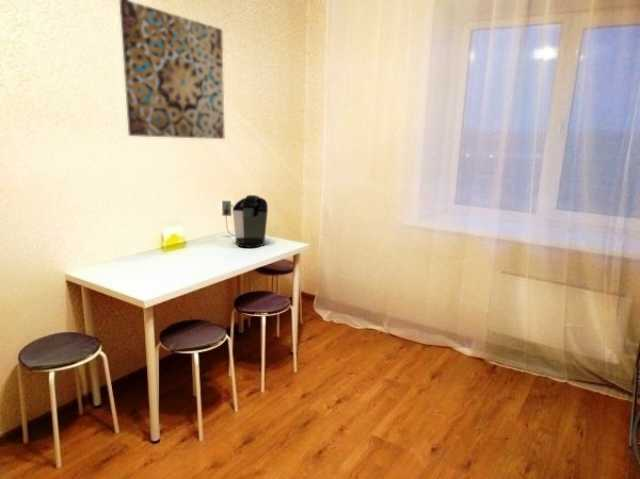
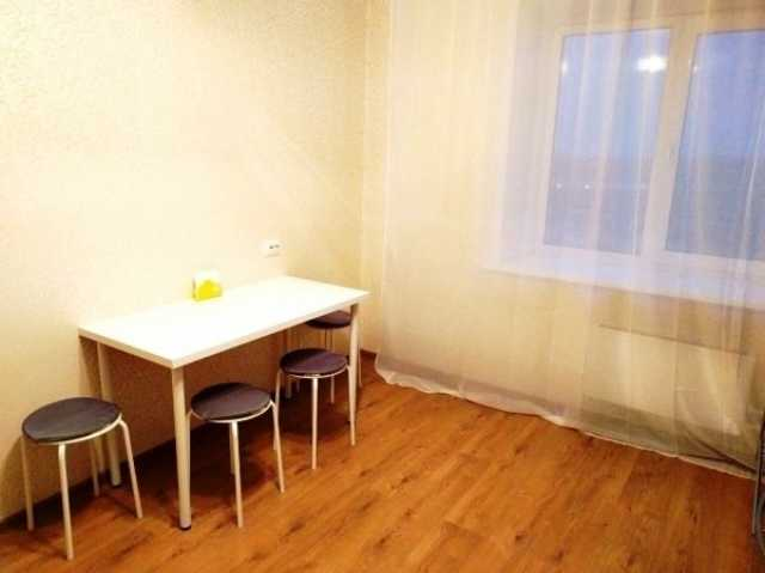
- coffee maker [221,194,269,249]
- wall art [119,0,225,140]
